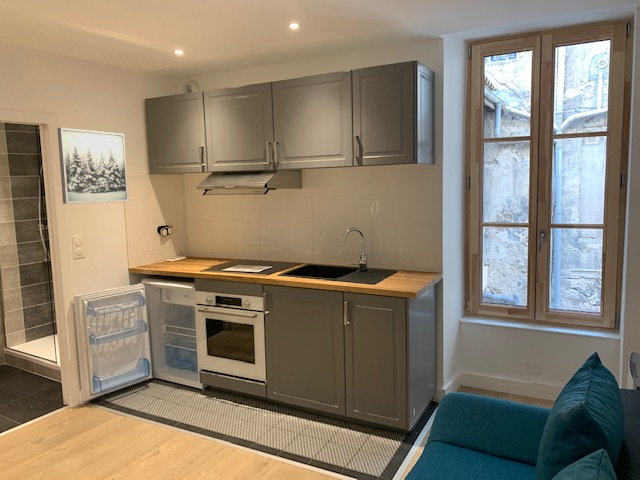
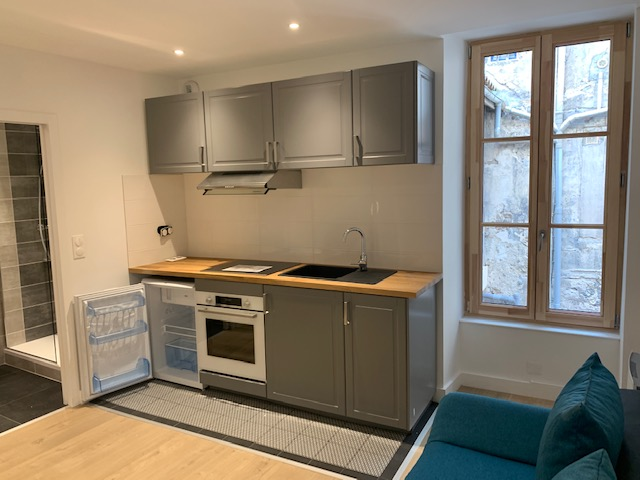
- wall art [56,127,130,205]
